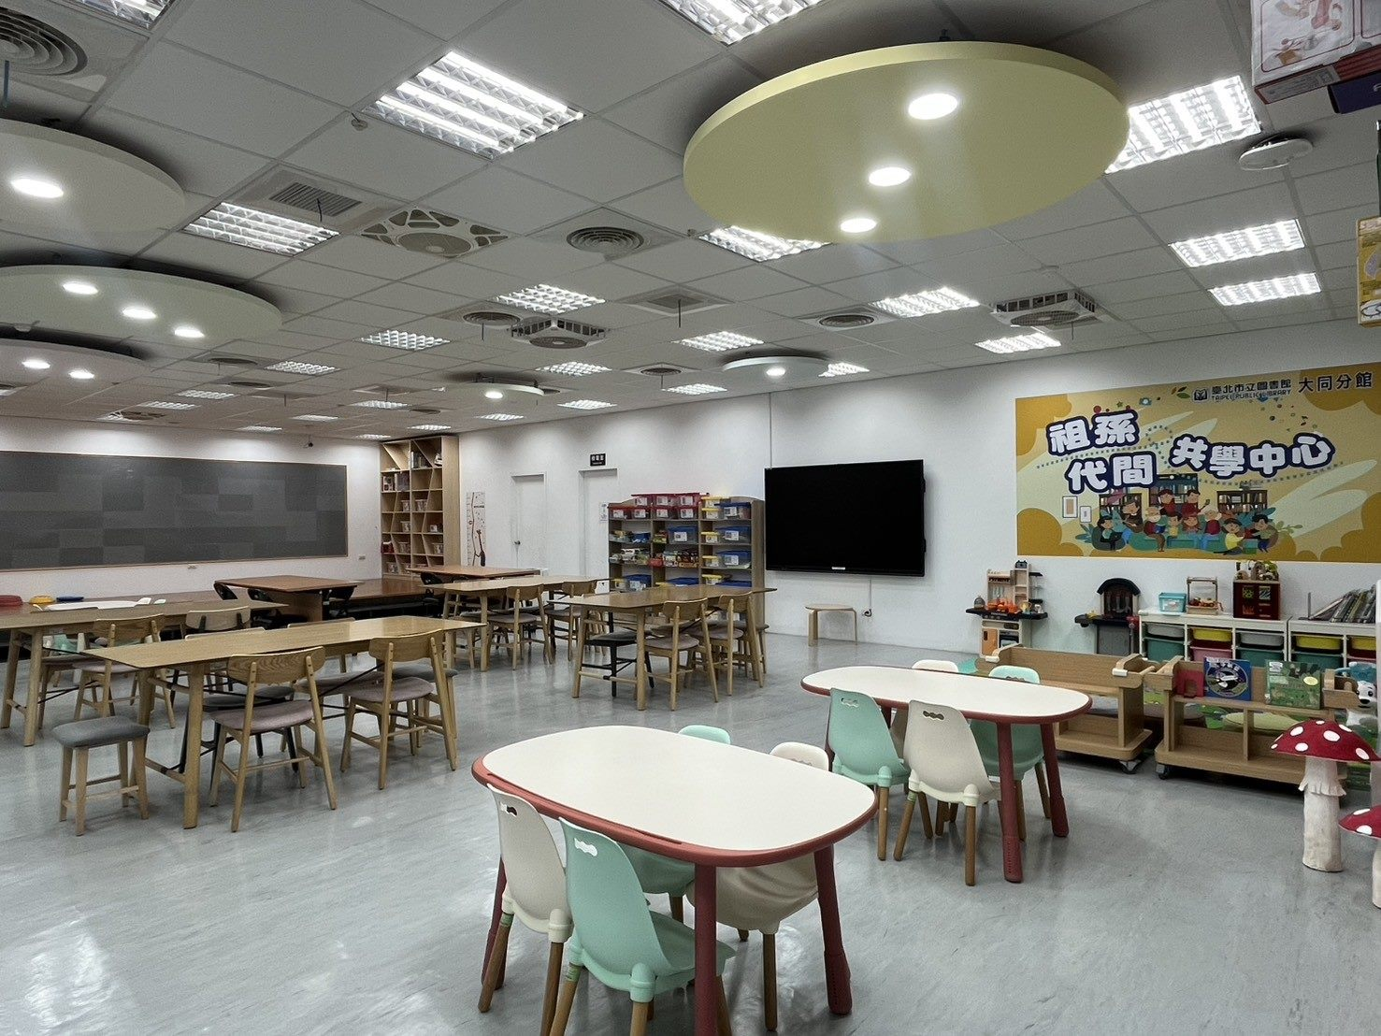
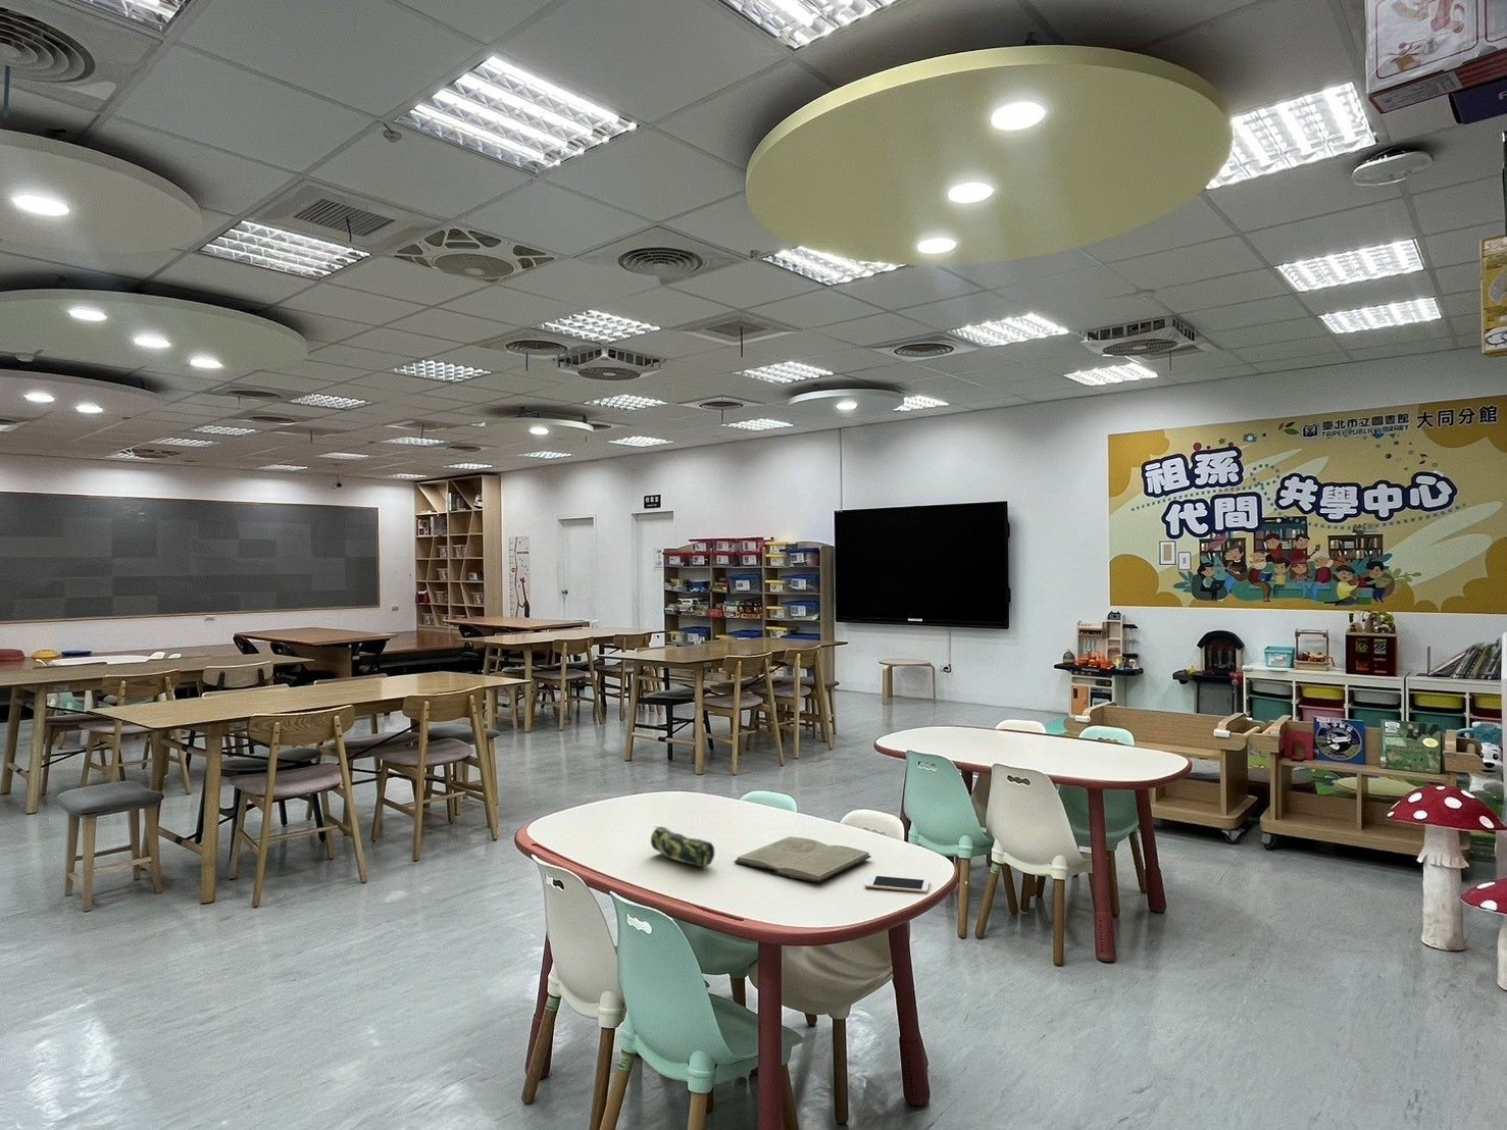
+ book [733,836,873,883]
+ pencil case [650,826,716,868]
+ cell phone [865,874,931,894]
